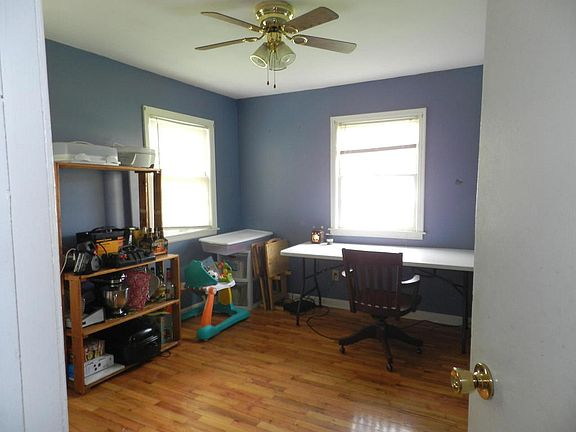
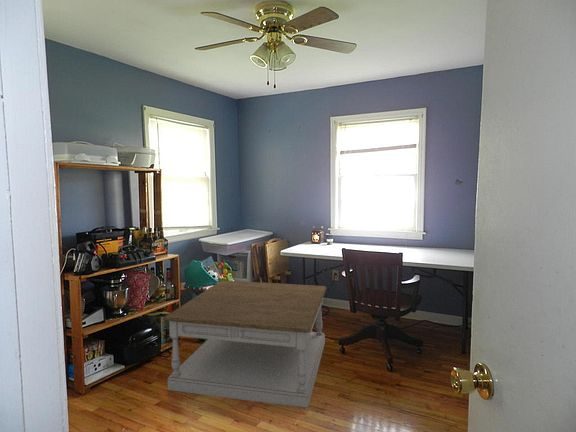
+ coffee table [163,279,327,408]
